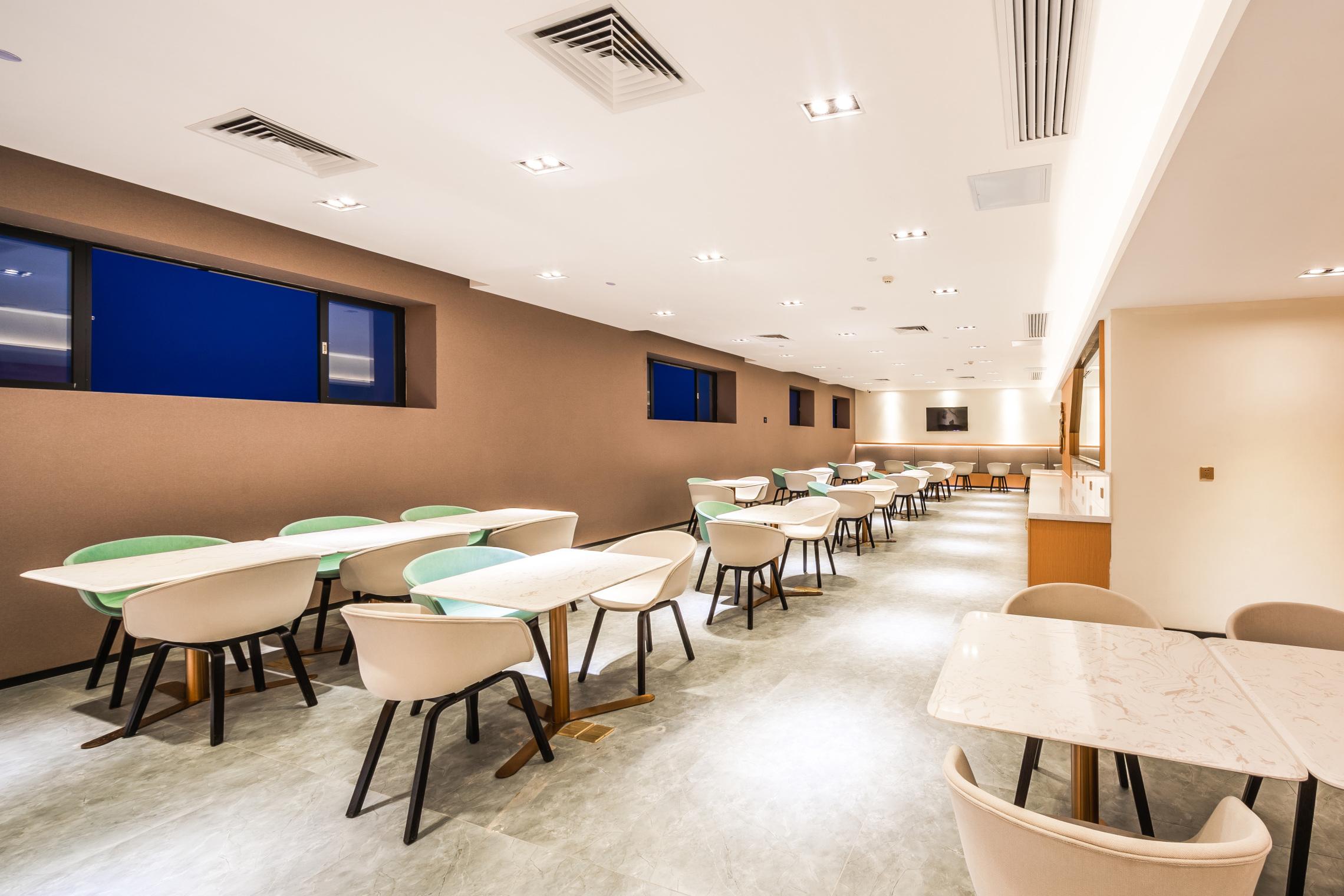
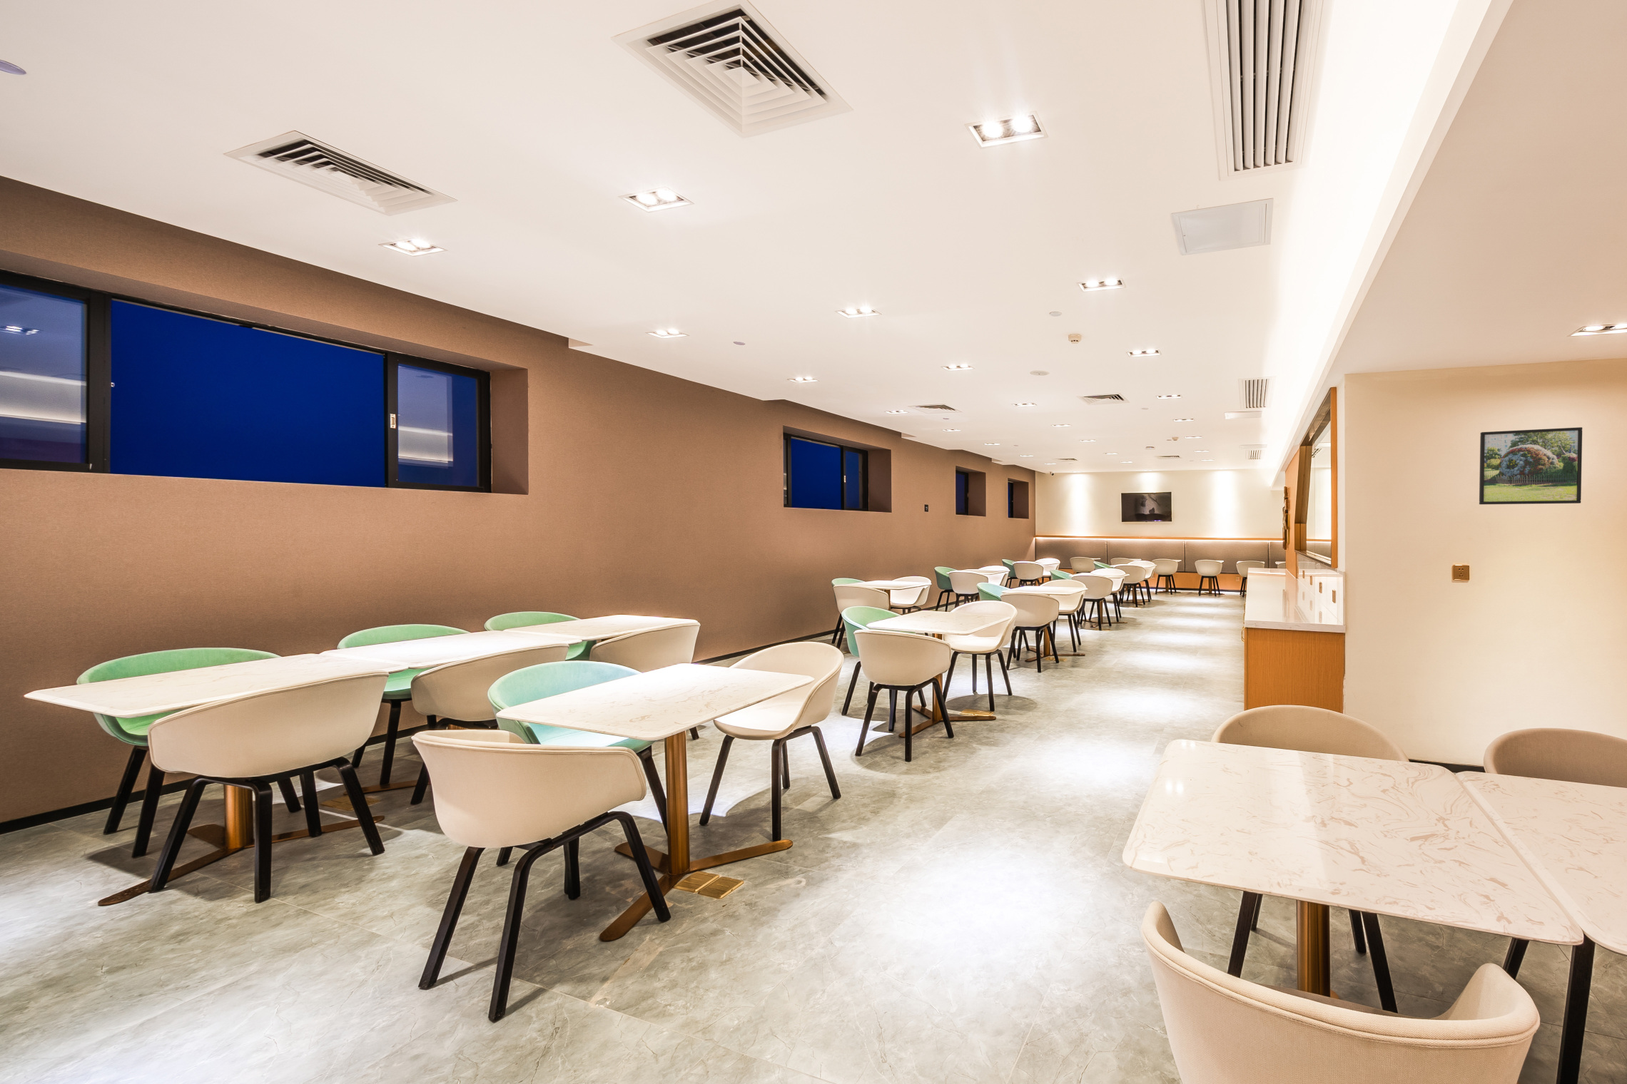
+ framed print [1478,427,1582,504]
